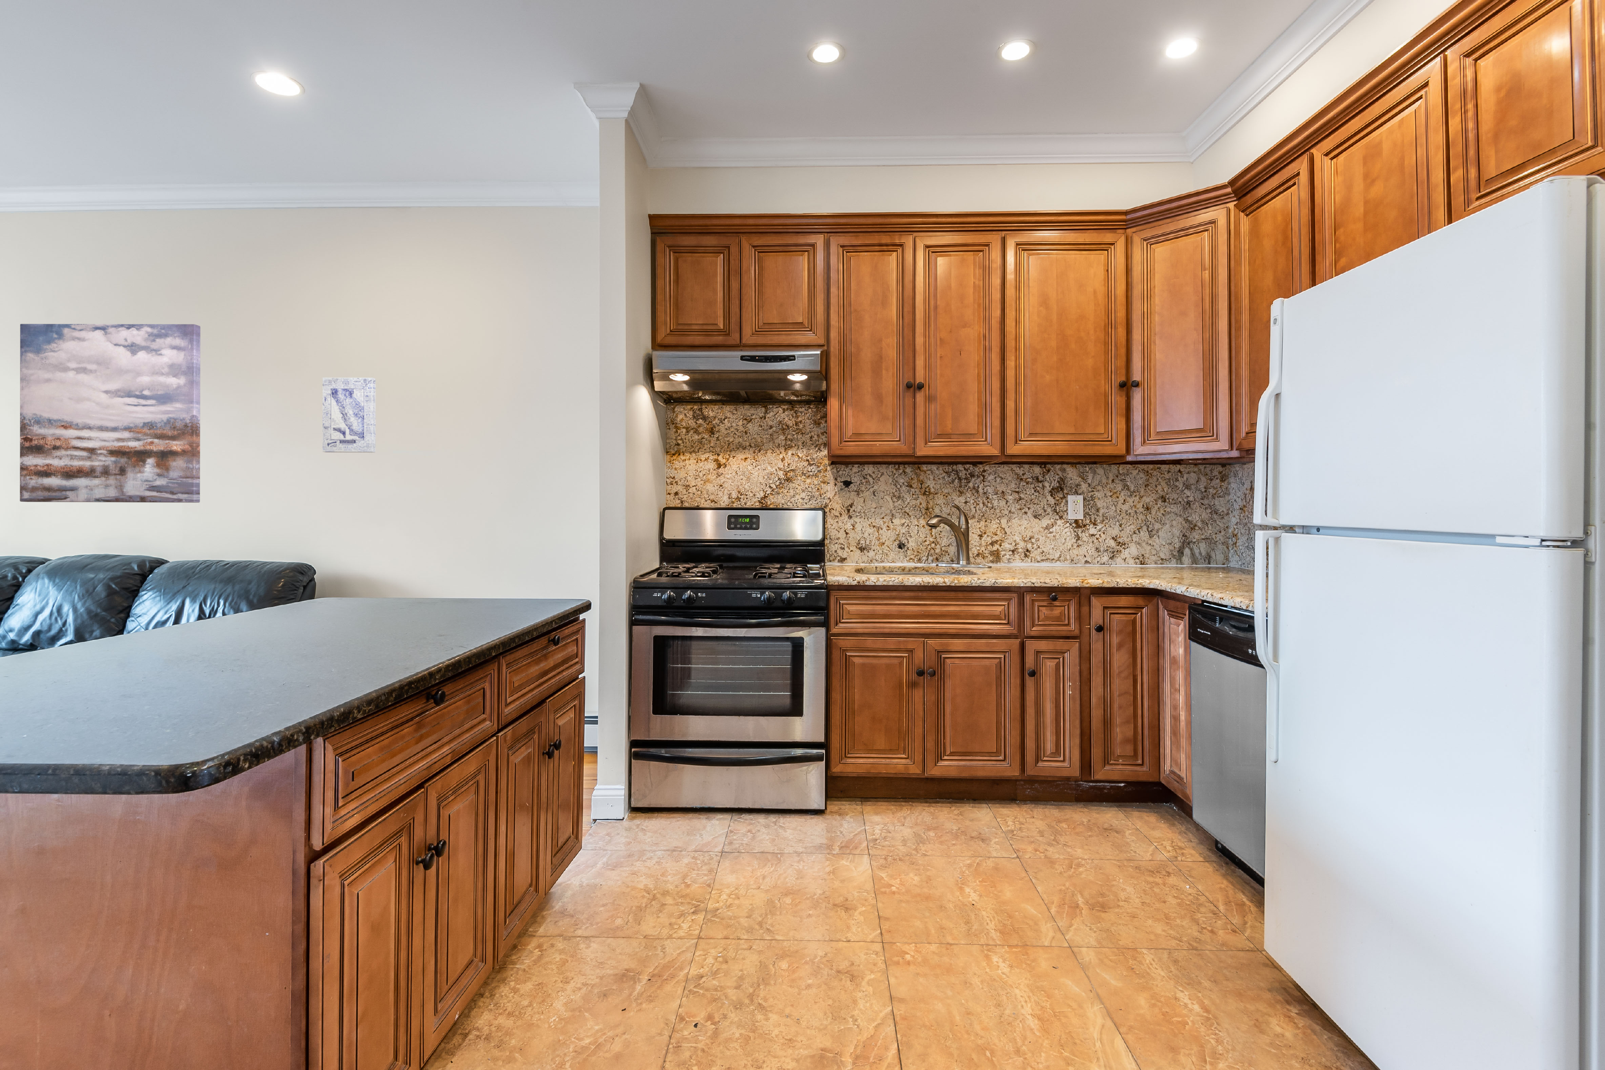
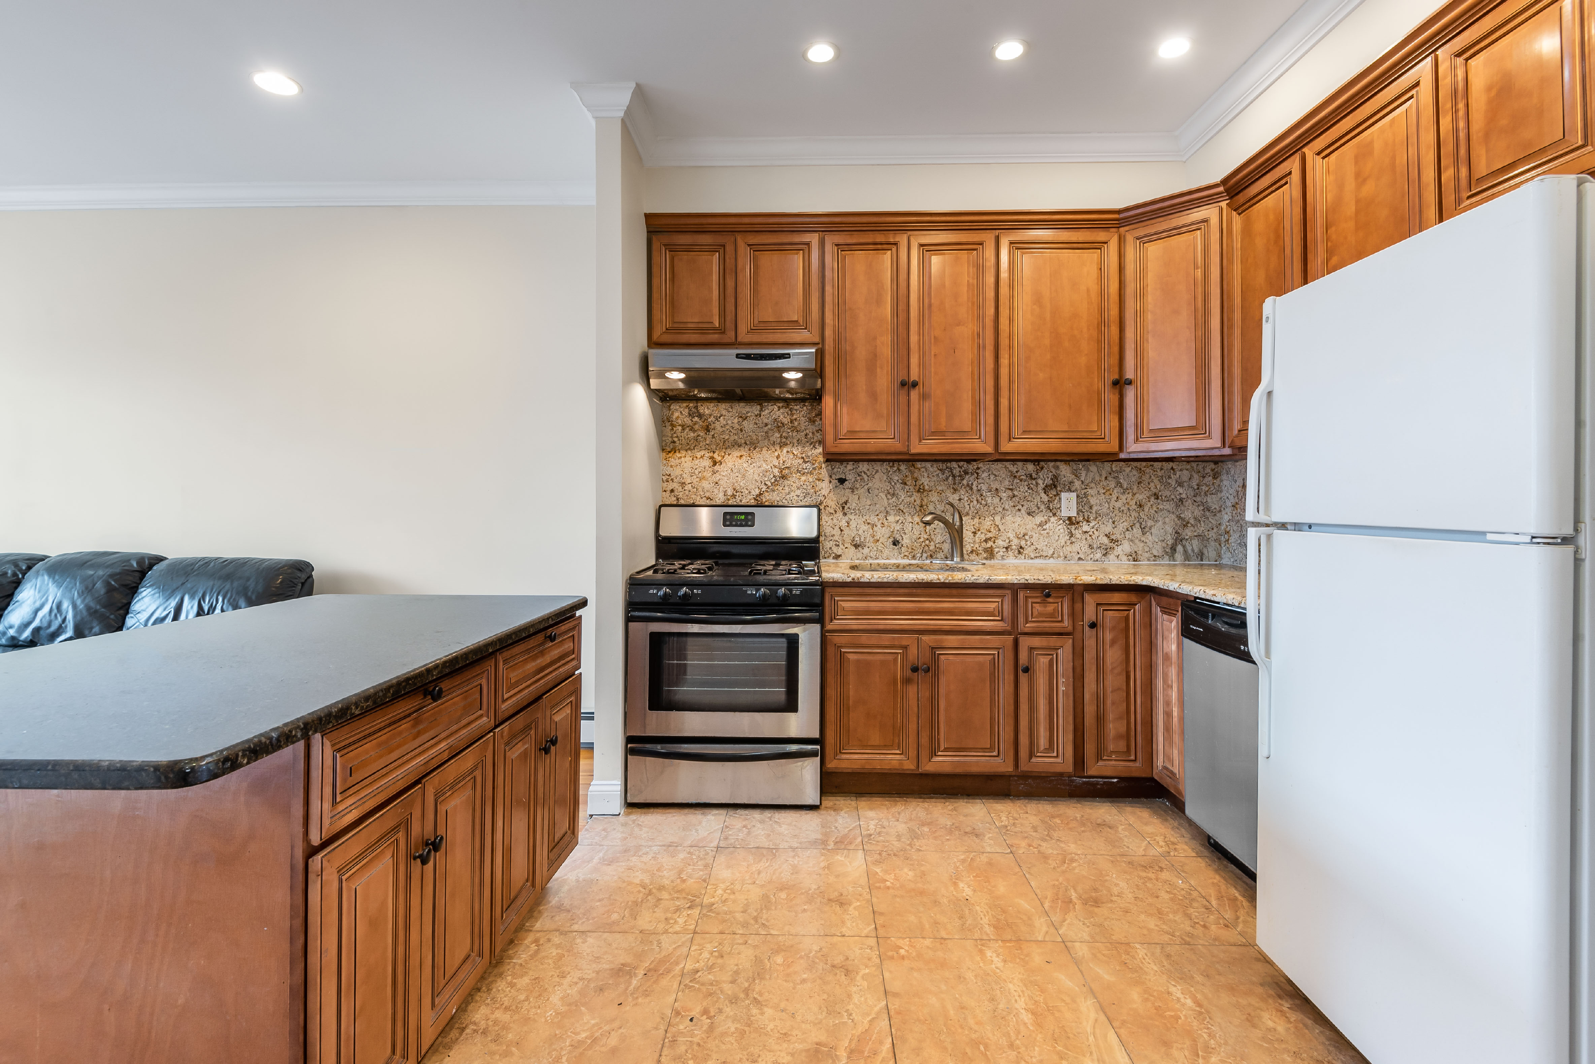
- wall art [19,324,201,503]
- wall art [323,377,376,453]
